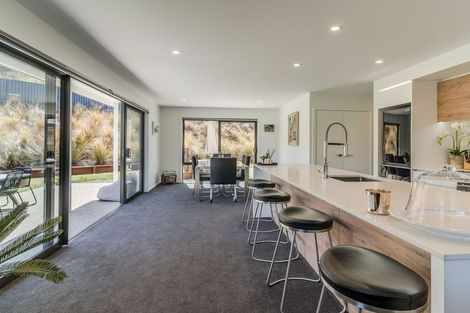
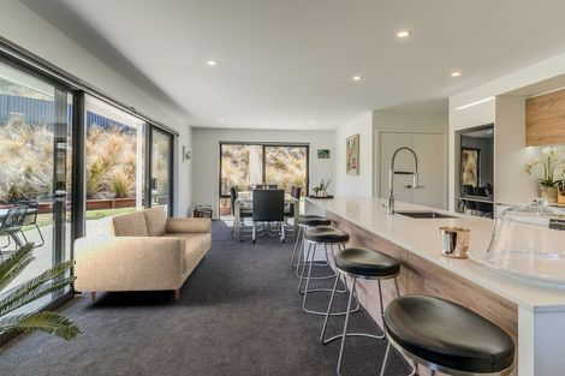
+ sofa [72,205,213,303]
